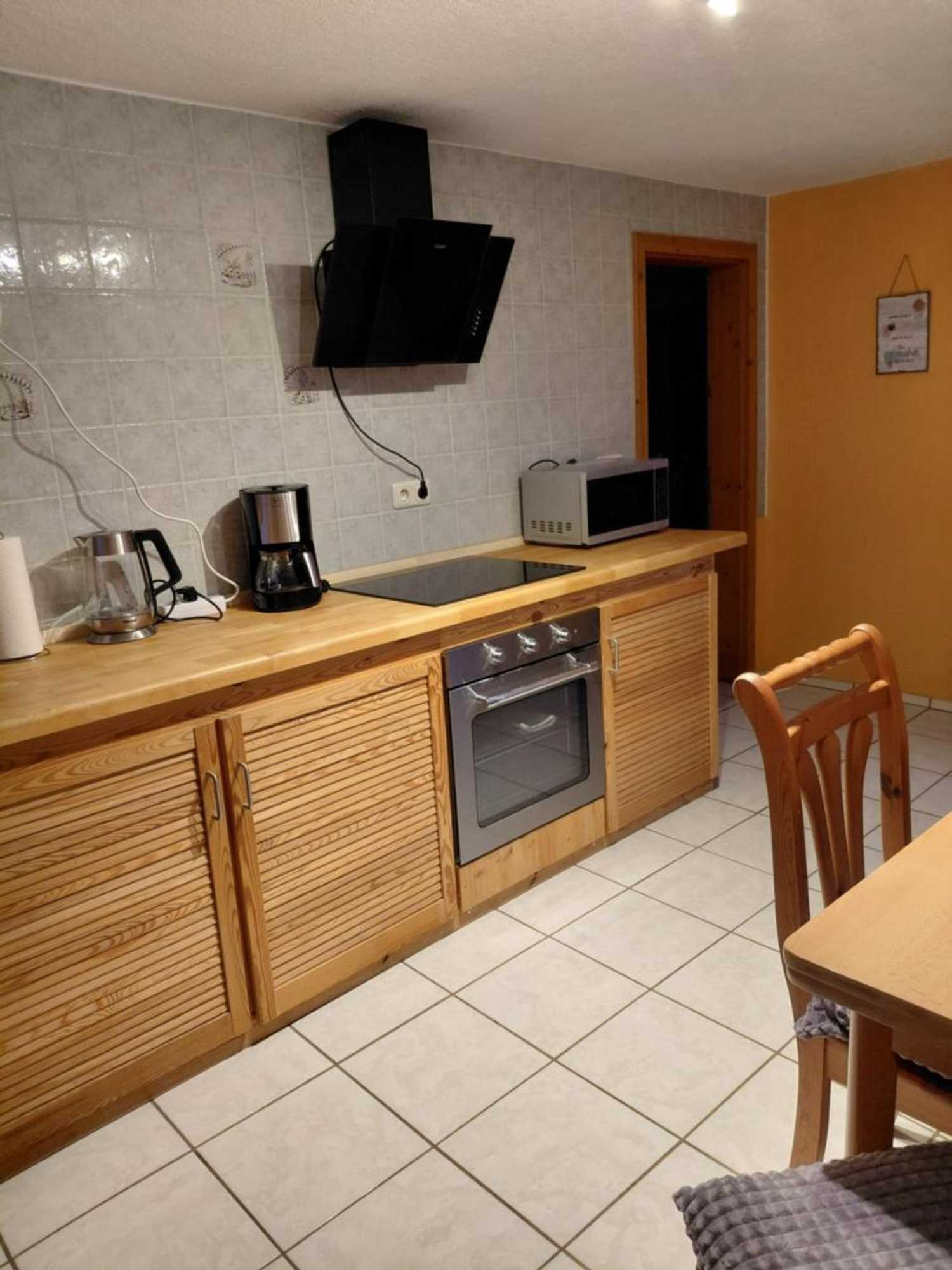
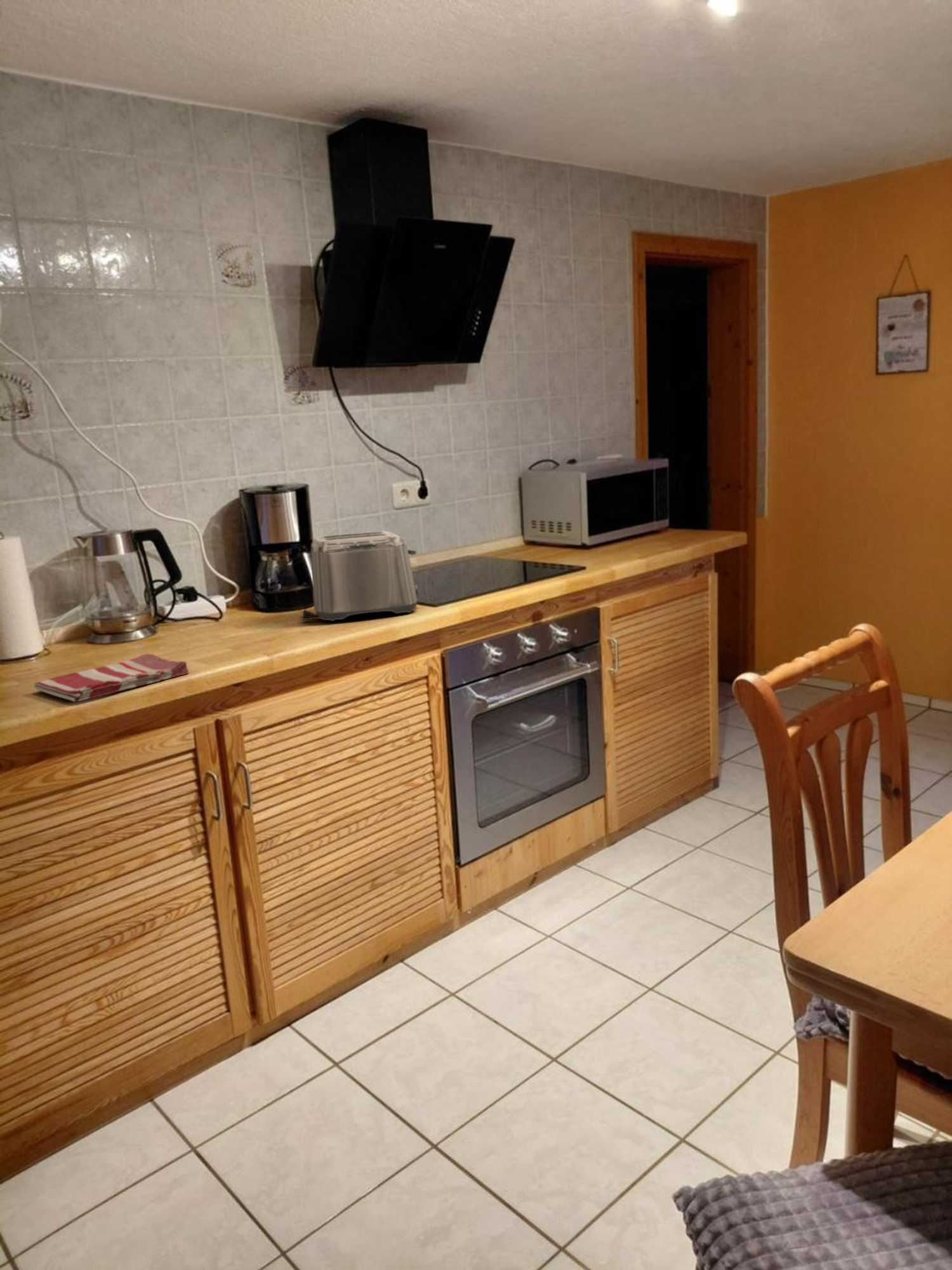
+ dish towel [33,653,190,702]
+ toaster [298,530,420,622]
